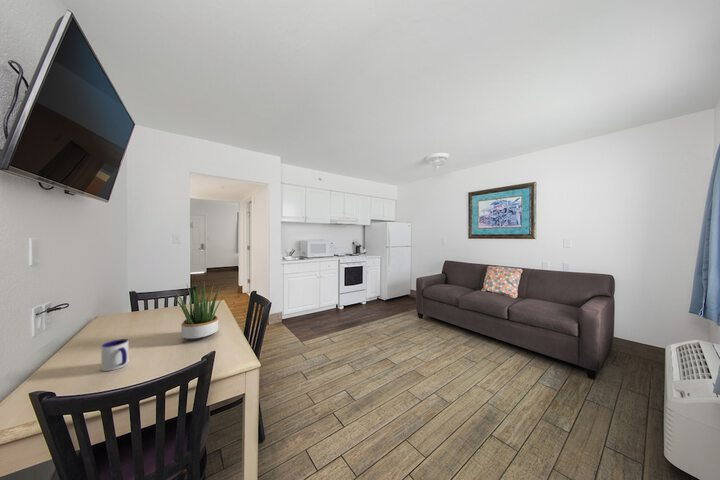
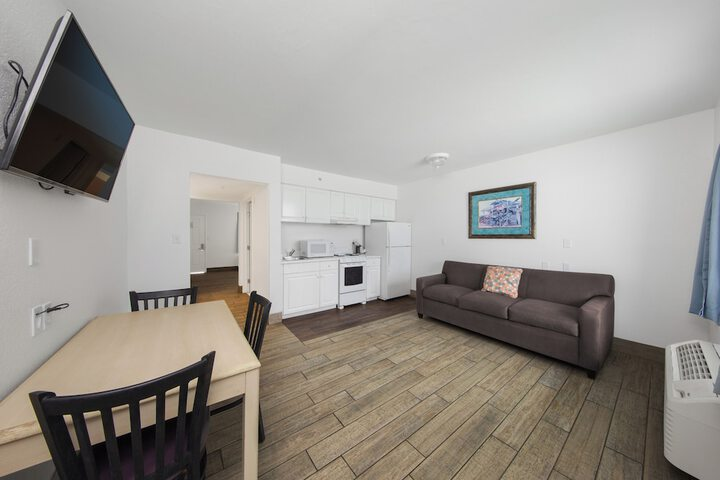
- potted plant [173,280,229,341]
- mug [100,338,129,372]
